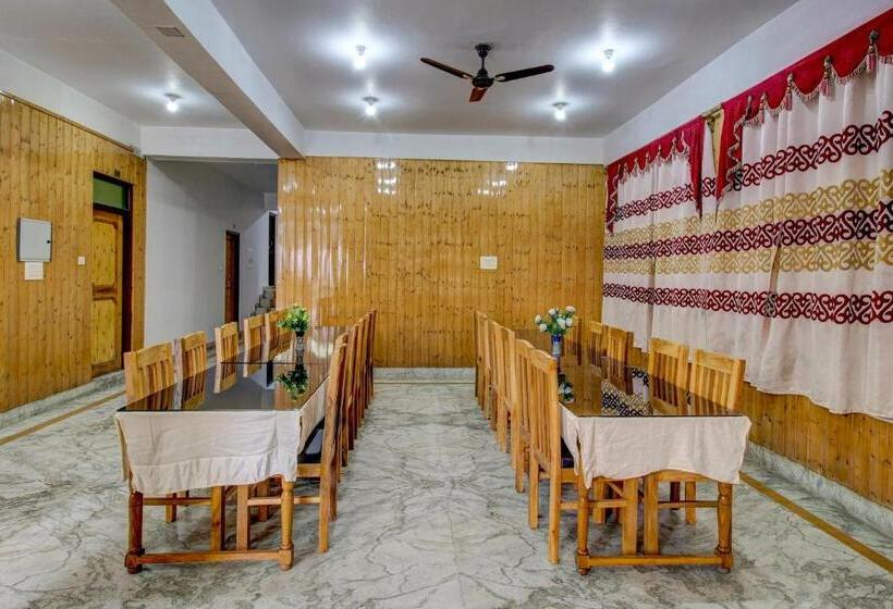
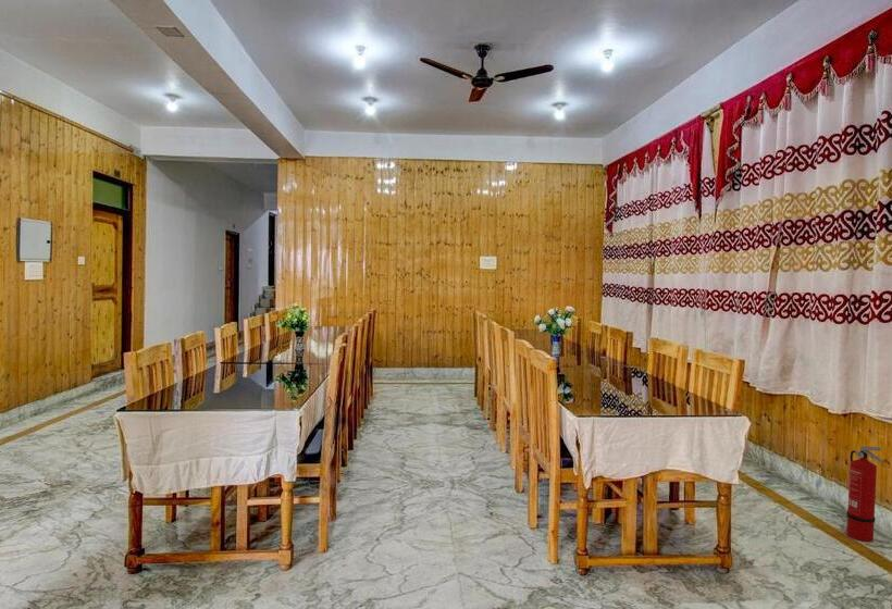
+ fire extinguisher [845,446,883,543]
